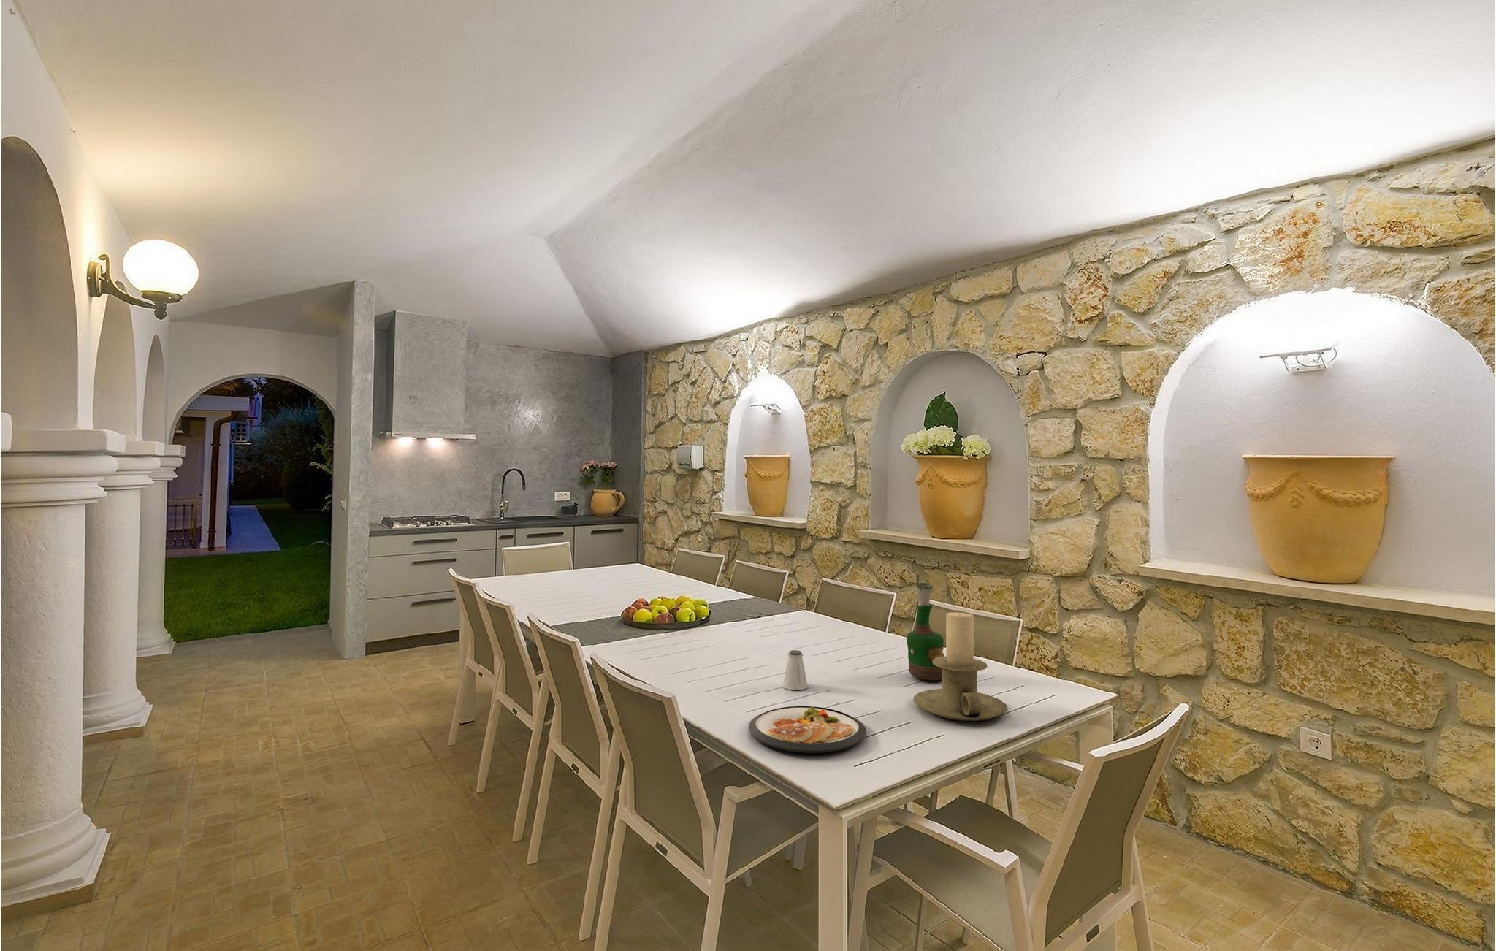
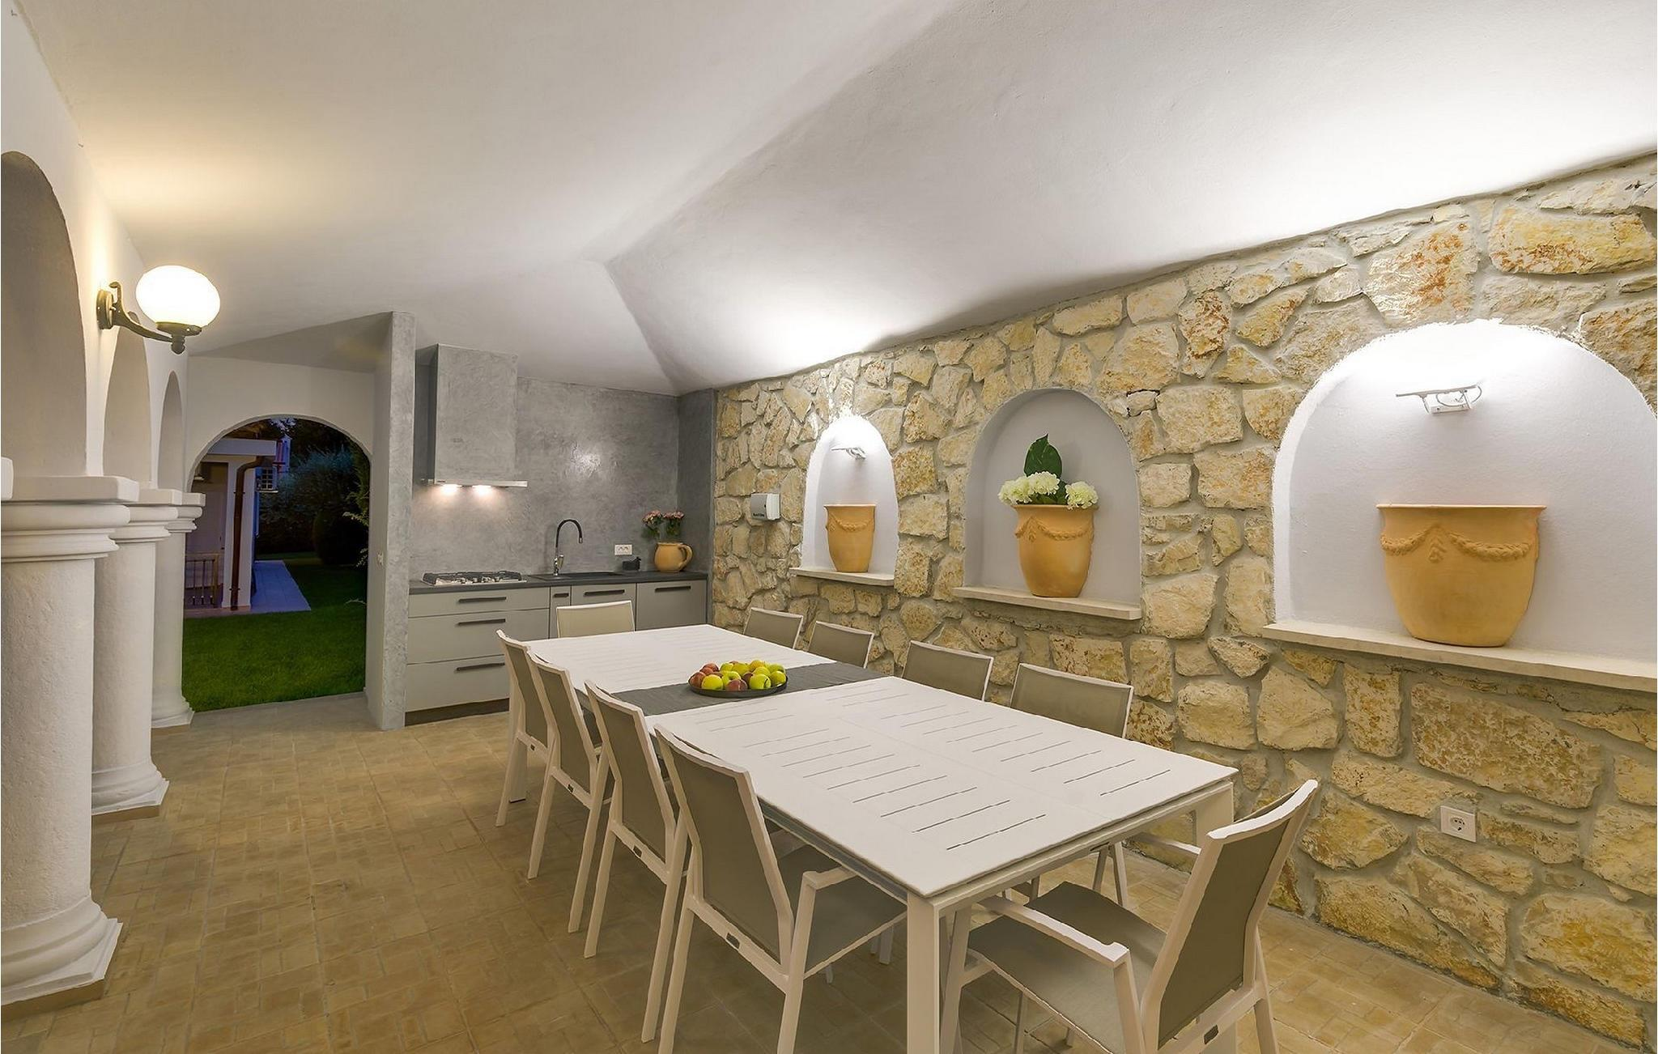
- saltshaker [782,649,809,691]
- dish [748,706,867,754]
- candle holder [913,612,1008,722]
- grog bottle [906,582,945,682]
